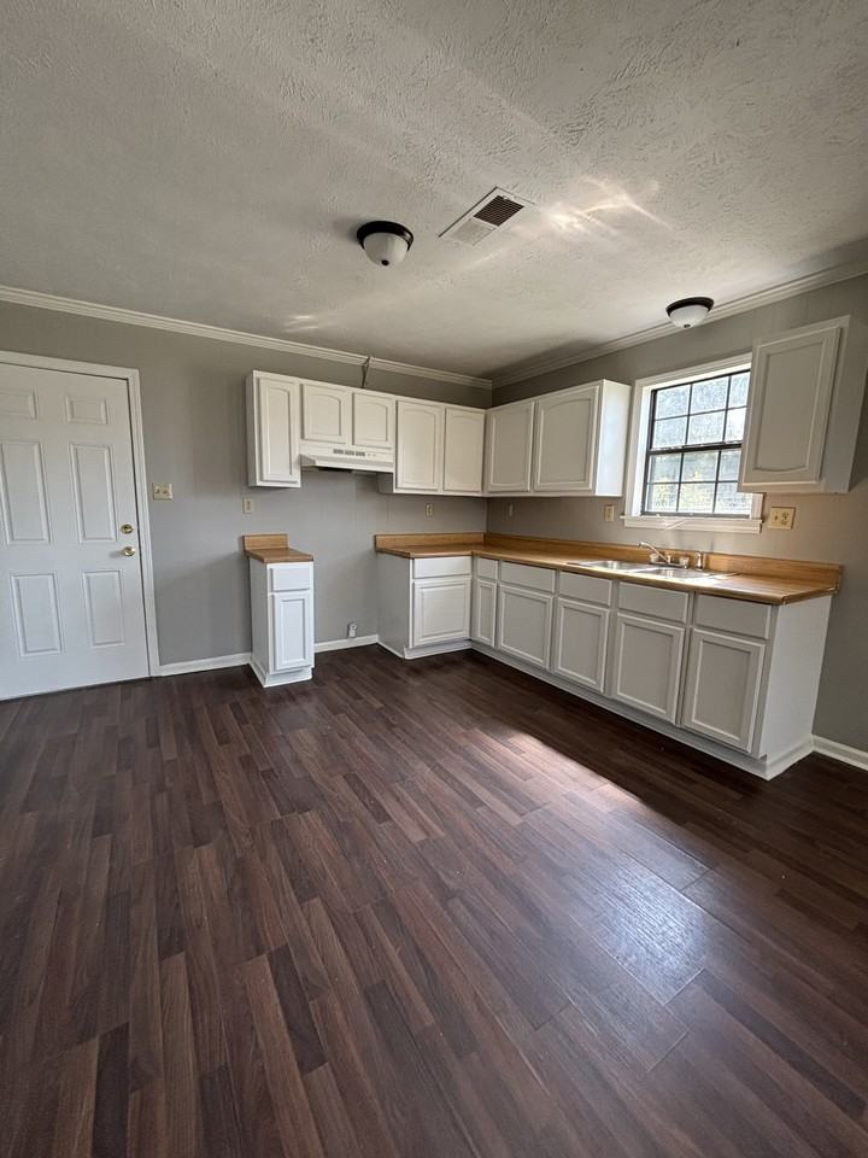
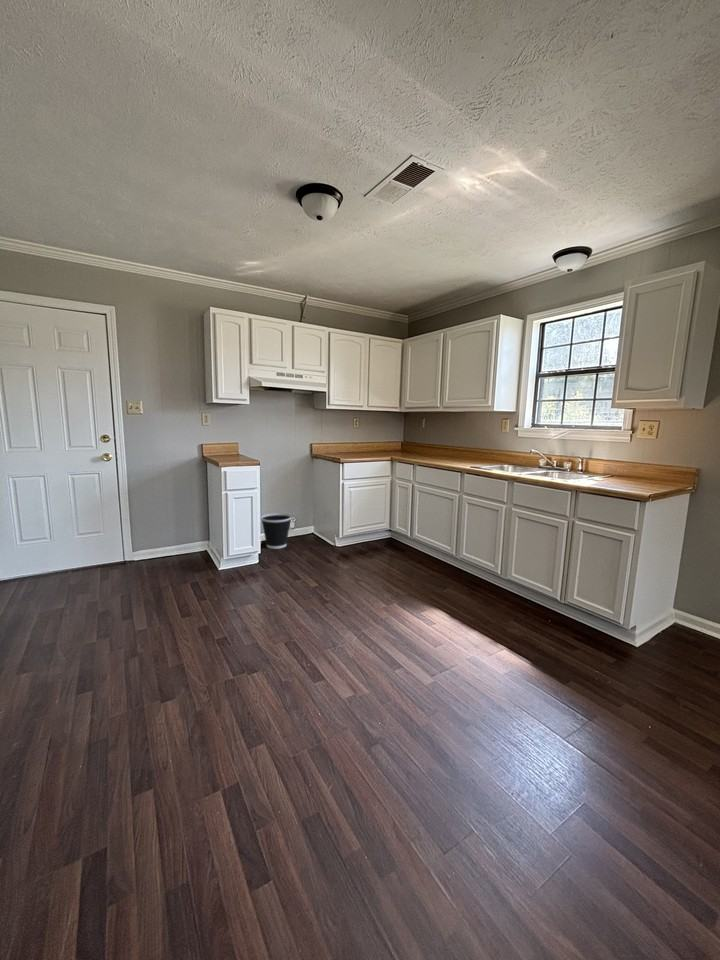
+ wastebasket [260,512,293,550]
